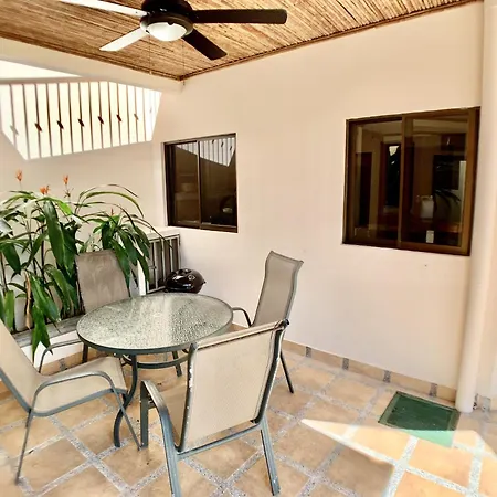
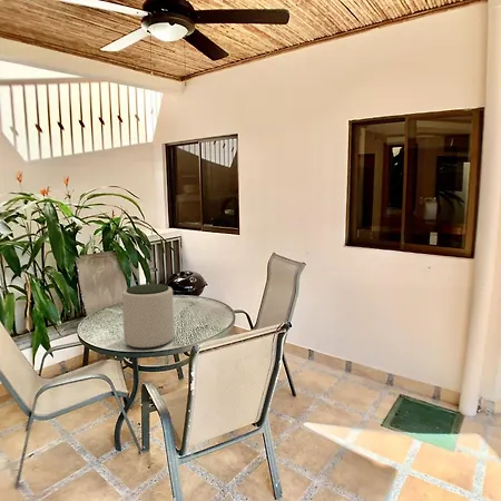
+ plant pot [121,283,175,350]
